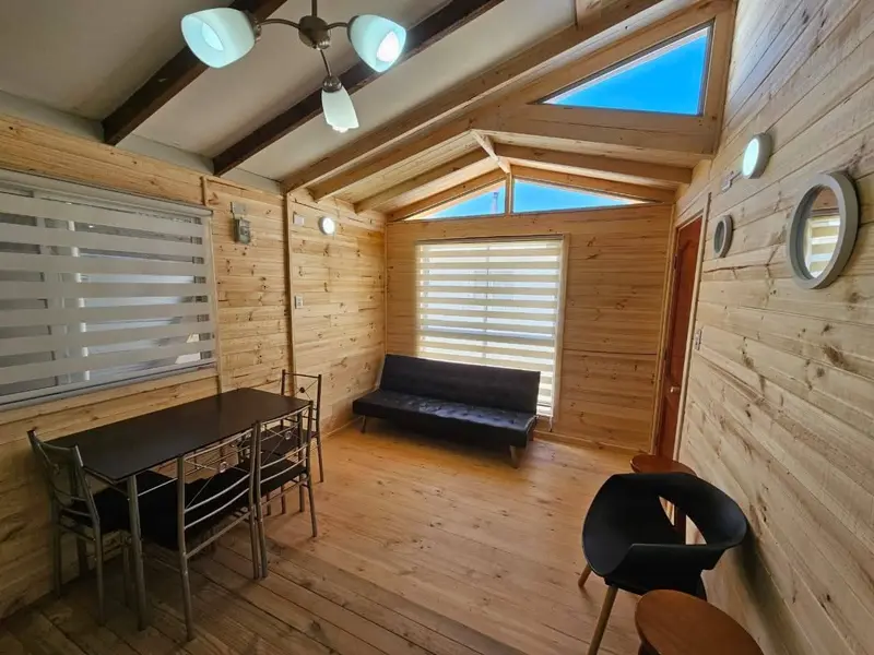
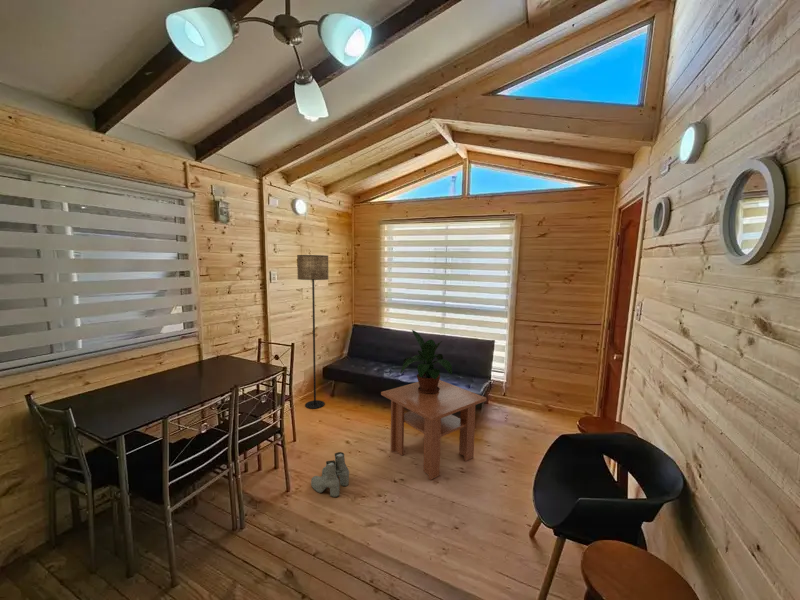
+ coffee table [380,379,487,481]
+ boots [310,451,350,498]
+ potted plant [399,329,453,393]
+ floor lamp [296,254,329,410]
